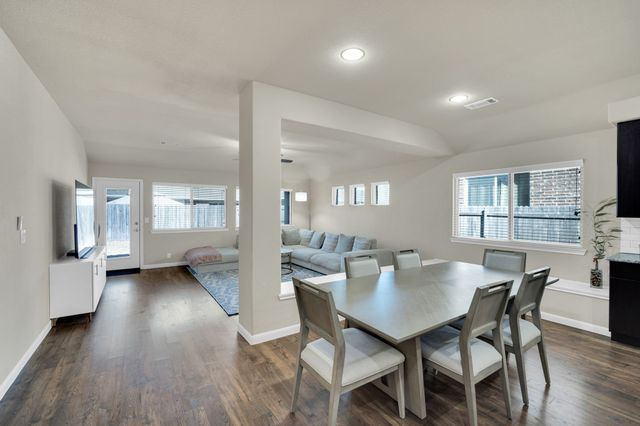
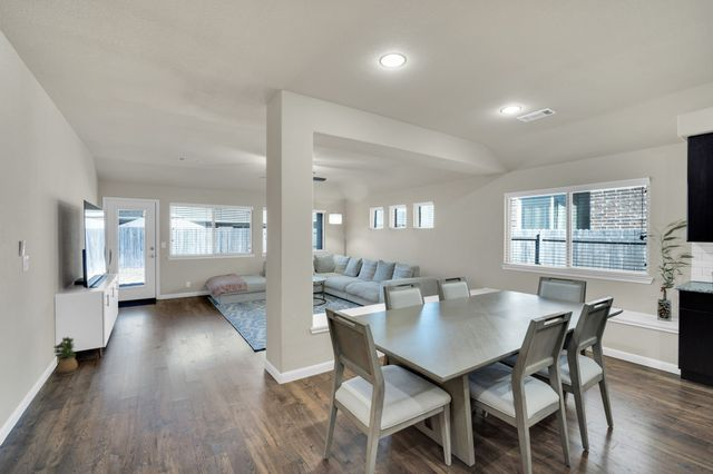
+ potted plant [52,336,79,377]
